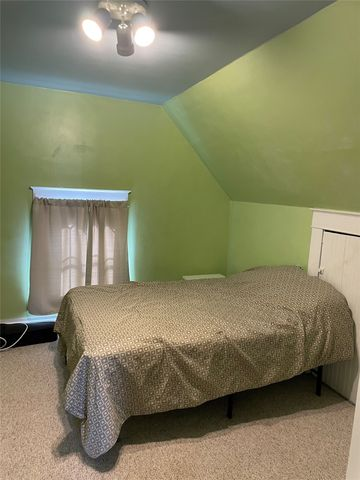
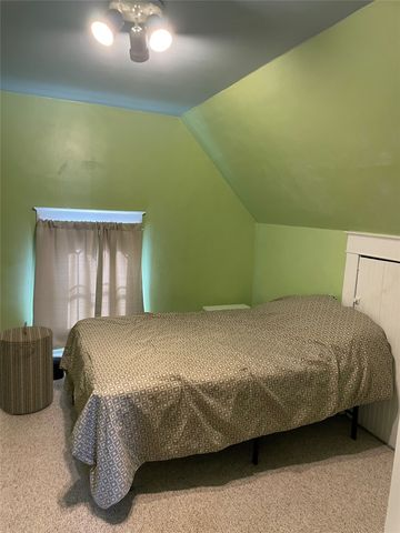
+ laundry hamper [0,321,54,415]
